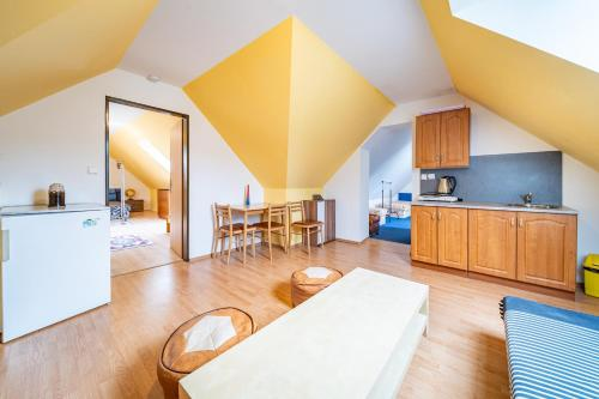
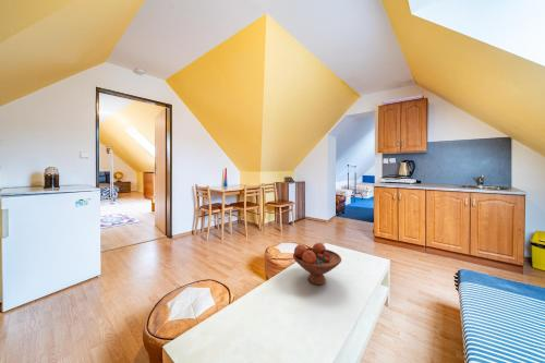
+ fruit bowl [292,242,342,286]
